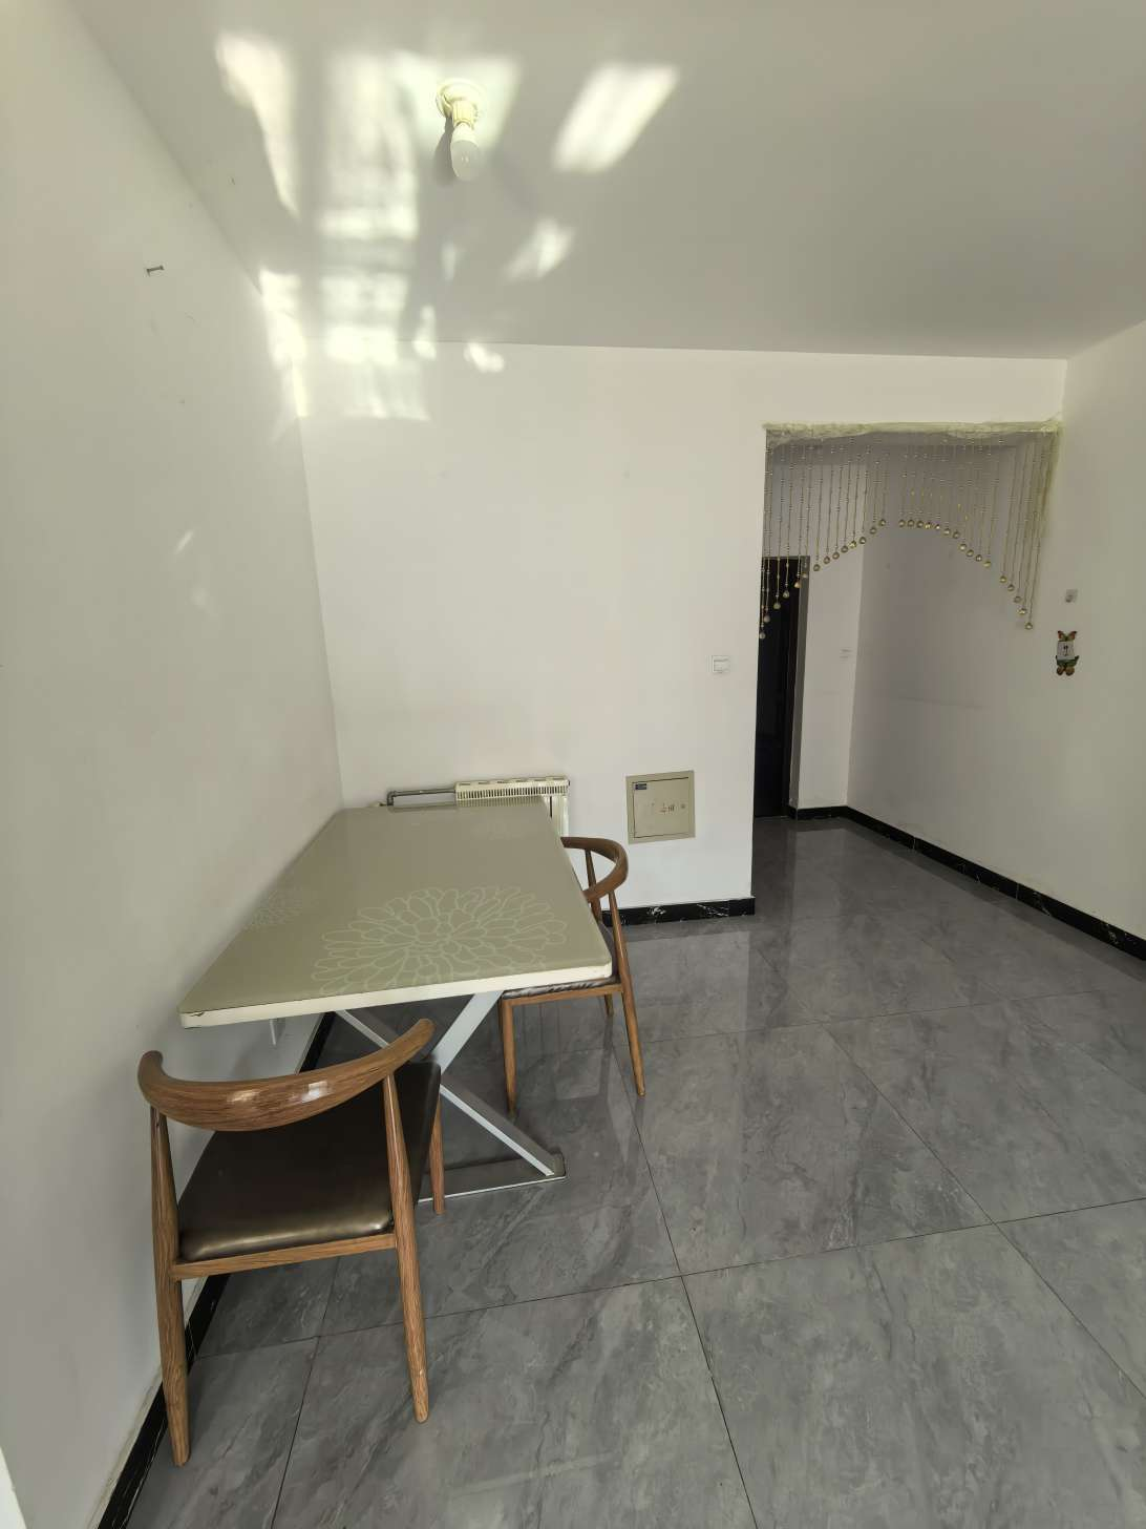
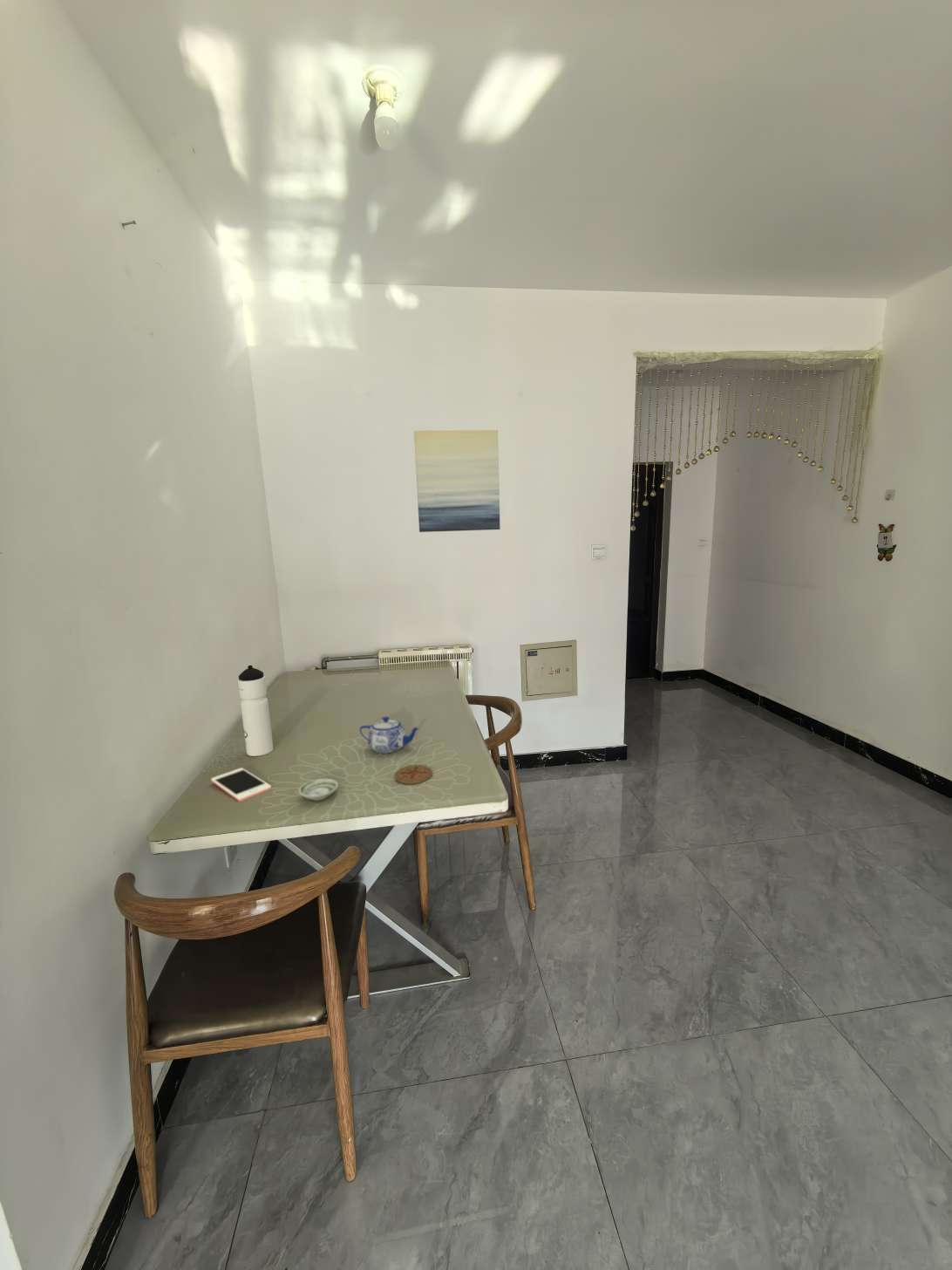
+ cell phone [210,767,272,802]
+ water bottle [237,665,274,757]
+ coaster [394,764,433,785]
+ teapot [358,716,421,754]
+ wall art [413,429,501,533]
+ saucer [298,778,339,801]
